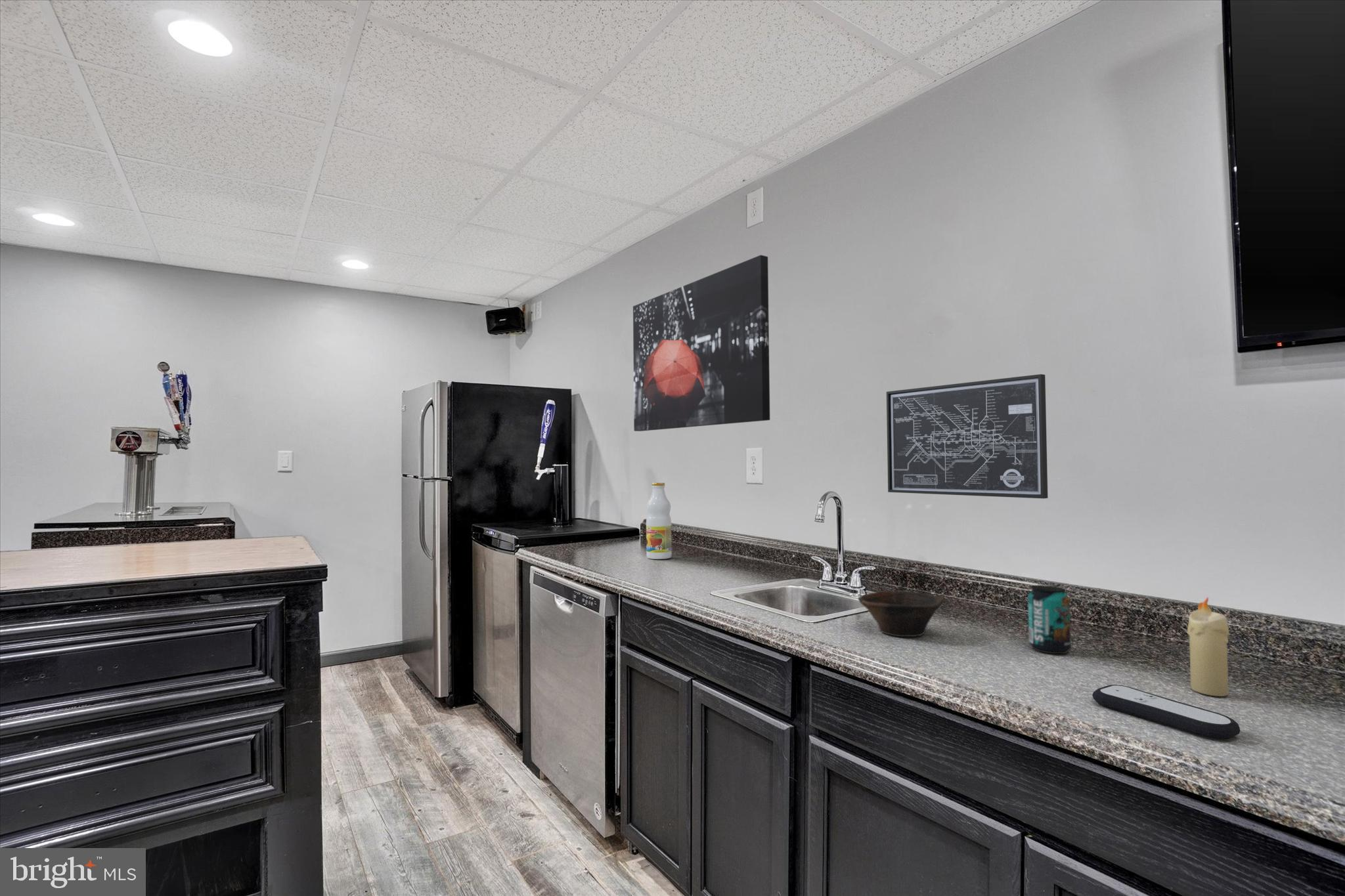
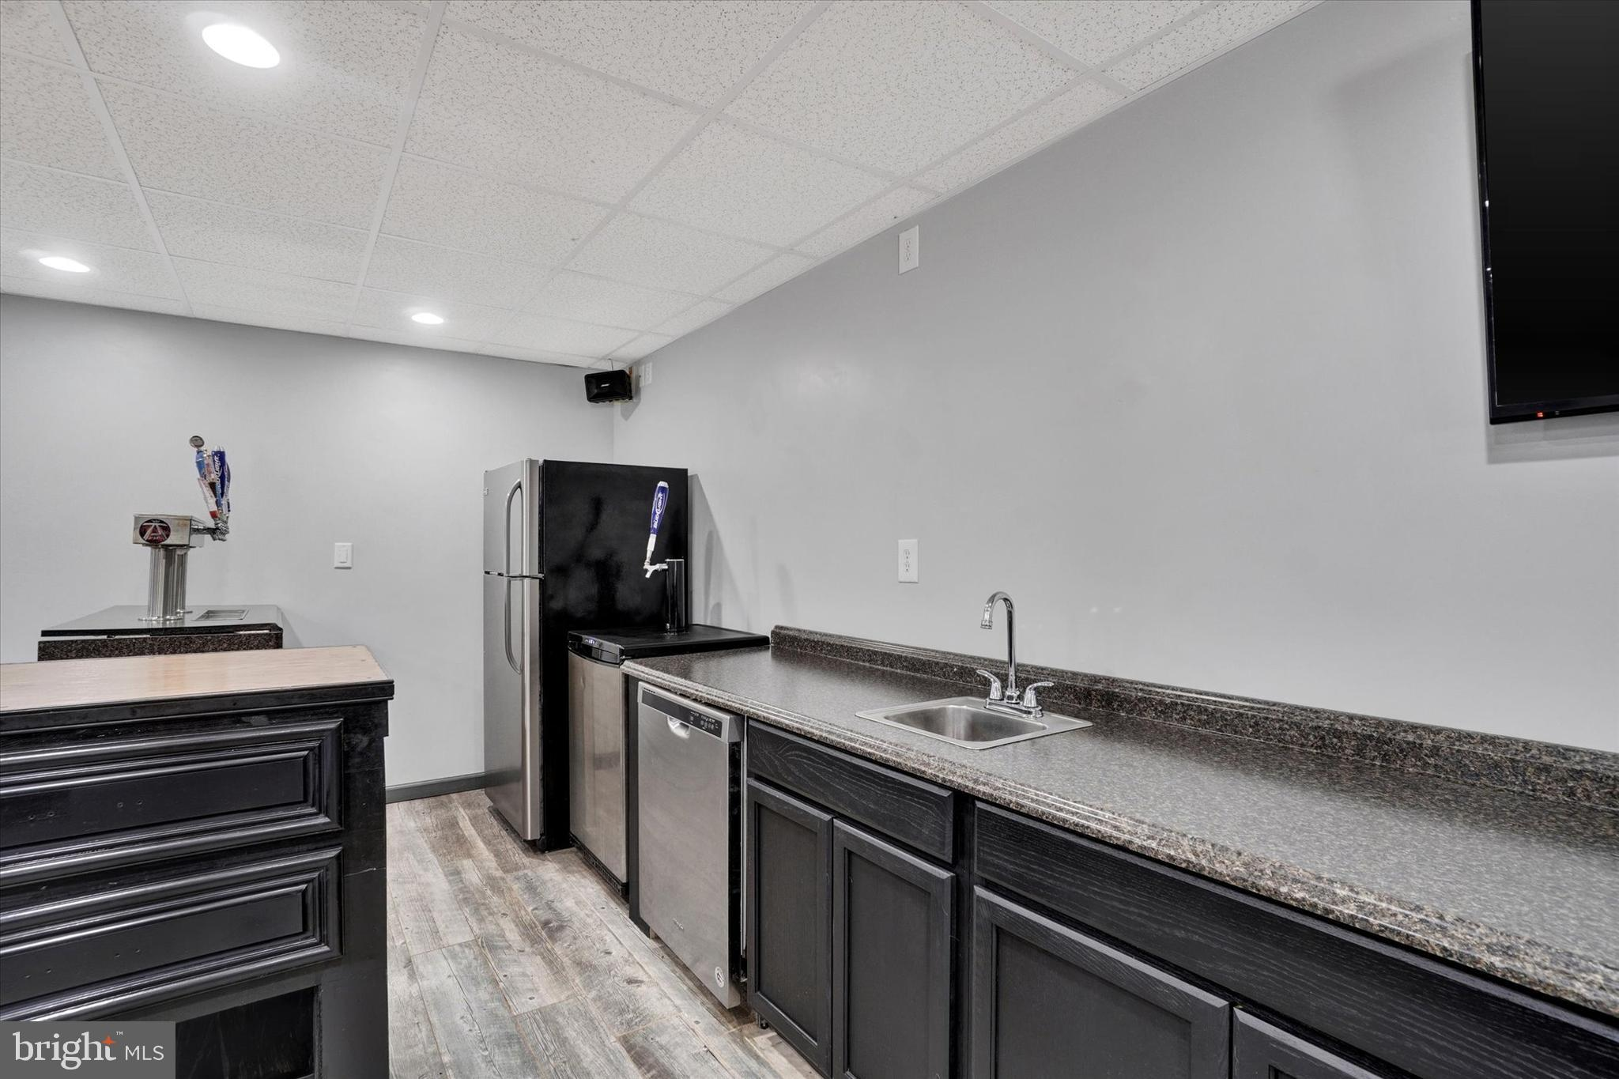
- wall art [886,373,1049,499]
- candle [1187,597,1229,697]
- beverage can [1027,584,1072,654]
- remote control [1091,684,1241,740]
- wall art [632,255,770,432]
- beverage bottle [646,482,672,560]
- bowl [857,591,945,637]
